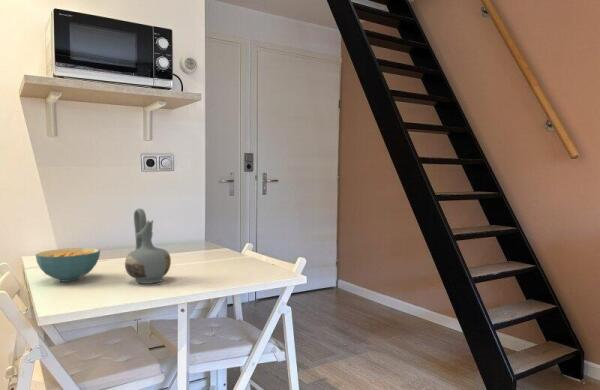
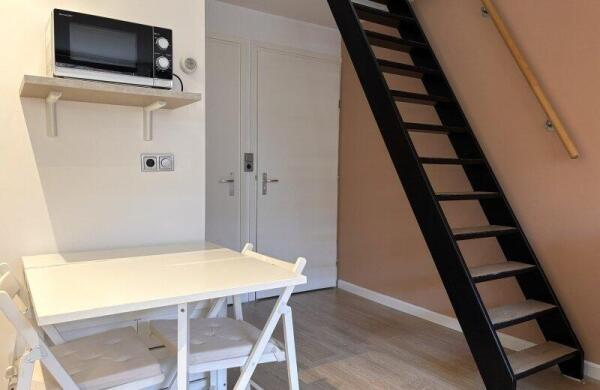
- cereal bowl [35,247,101,283]
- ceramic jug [124,208,172,285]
